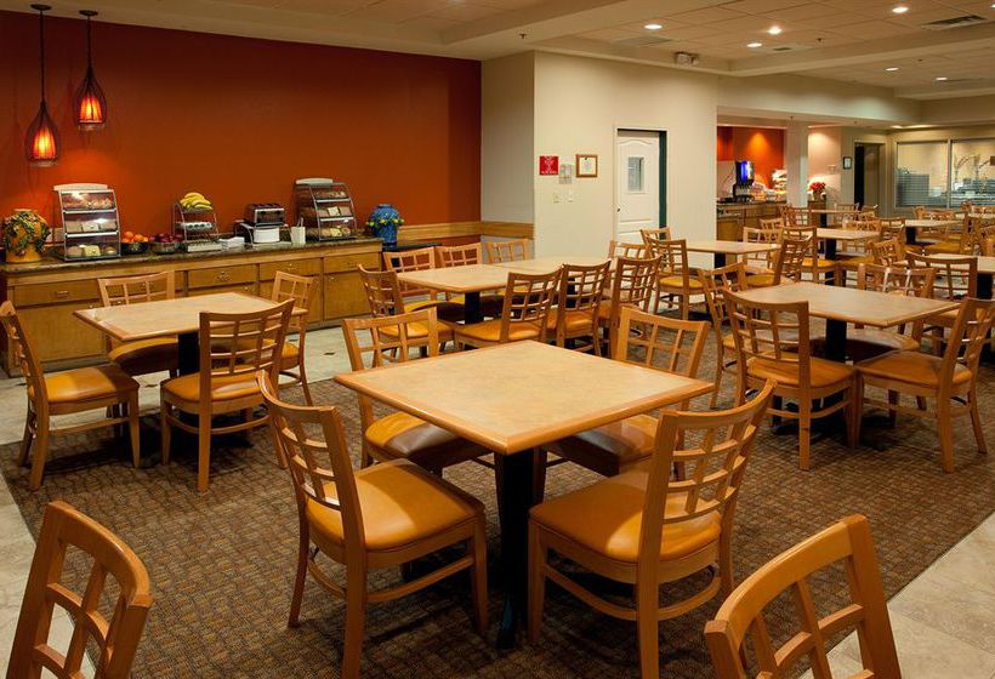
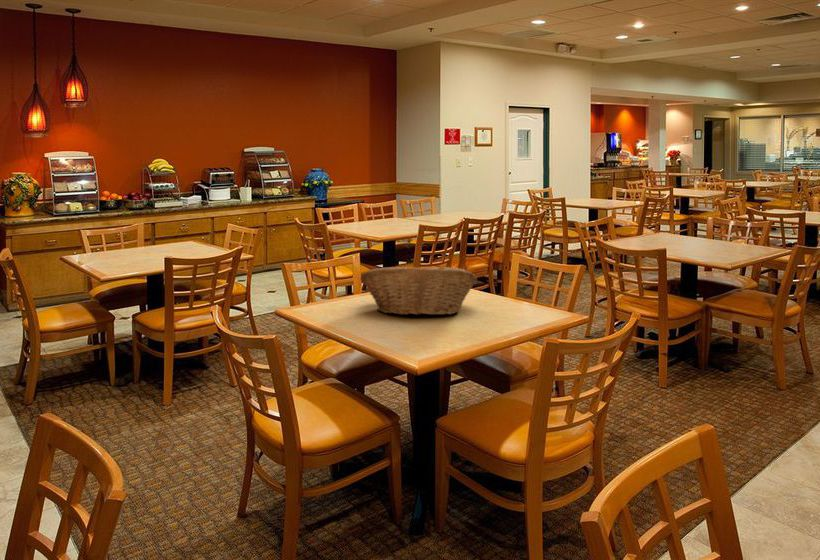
+ fruit basket [360,266,478,317]
